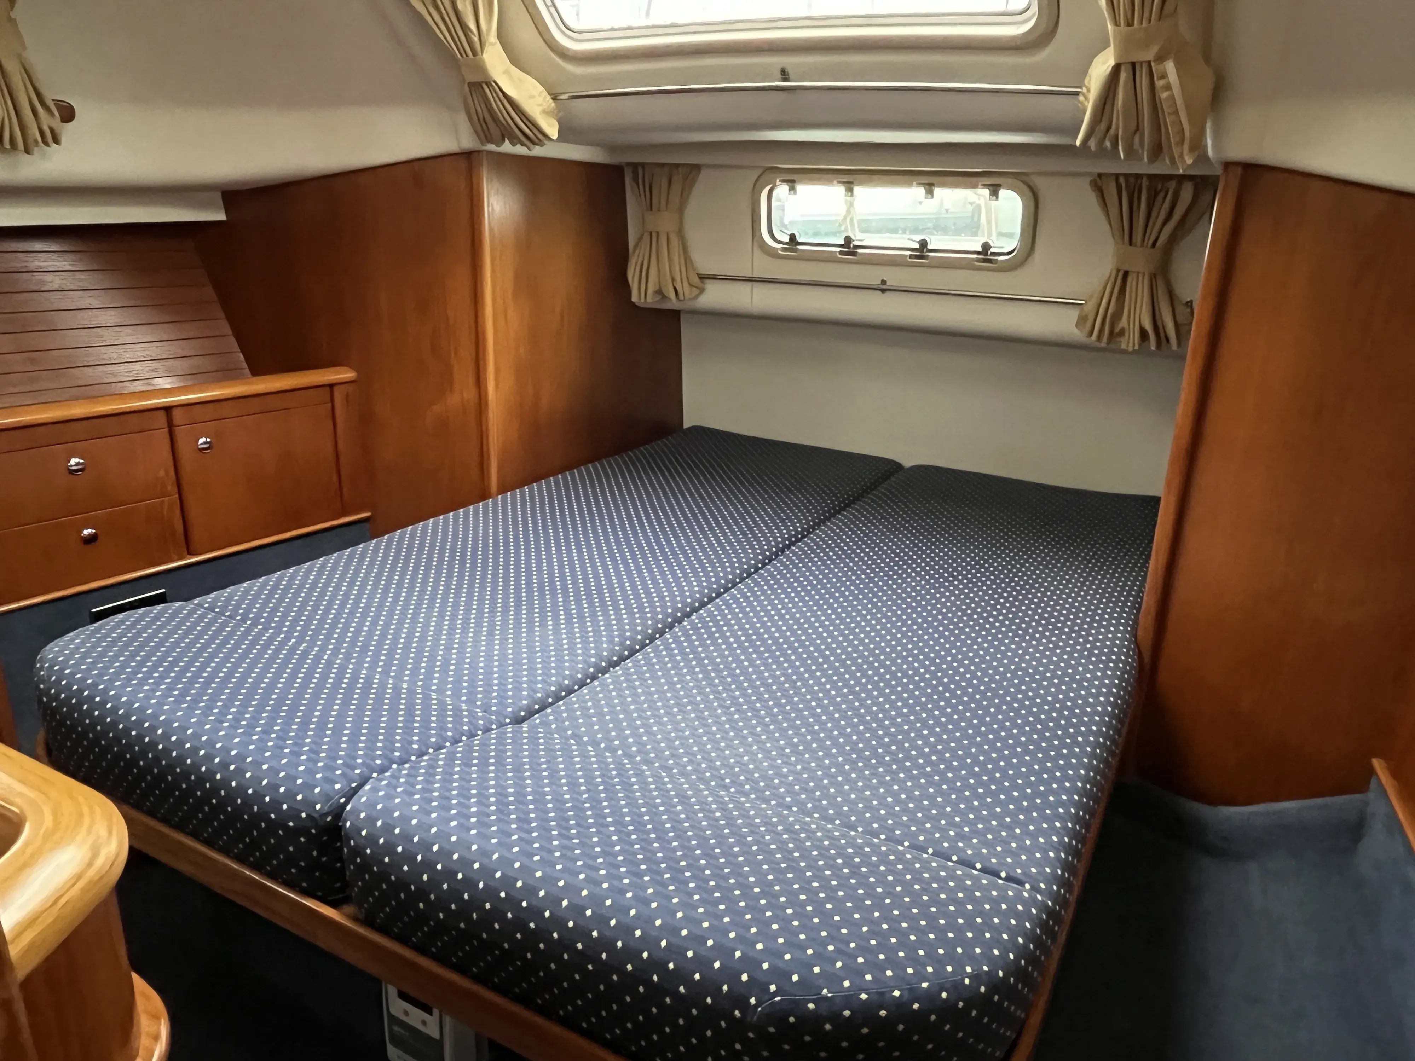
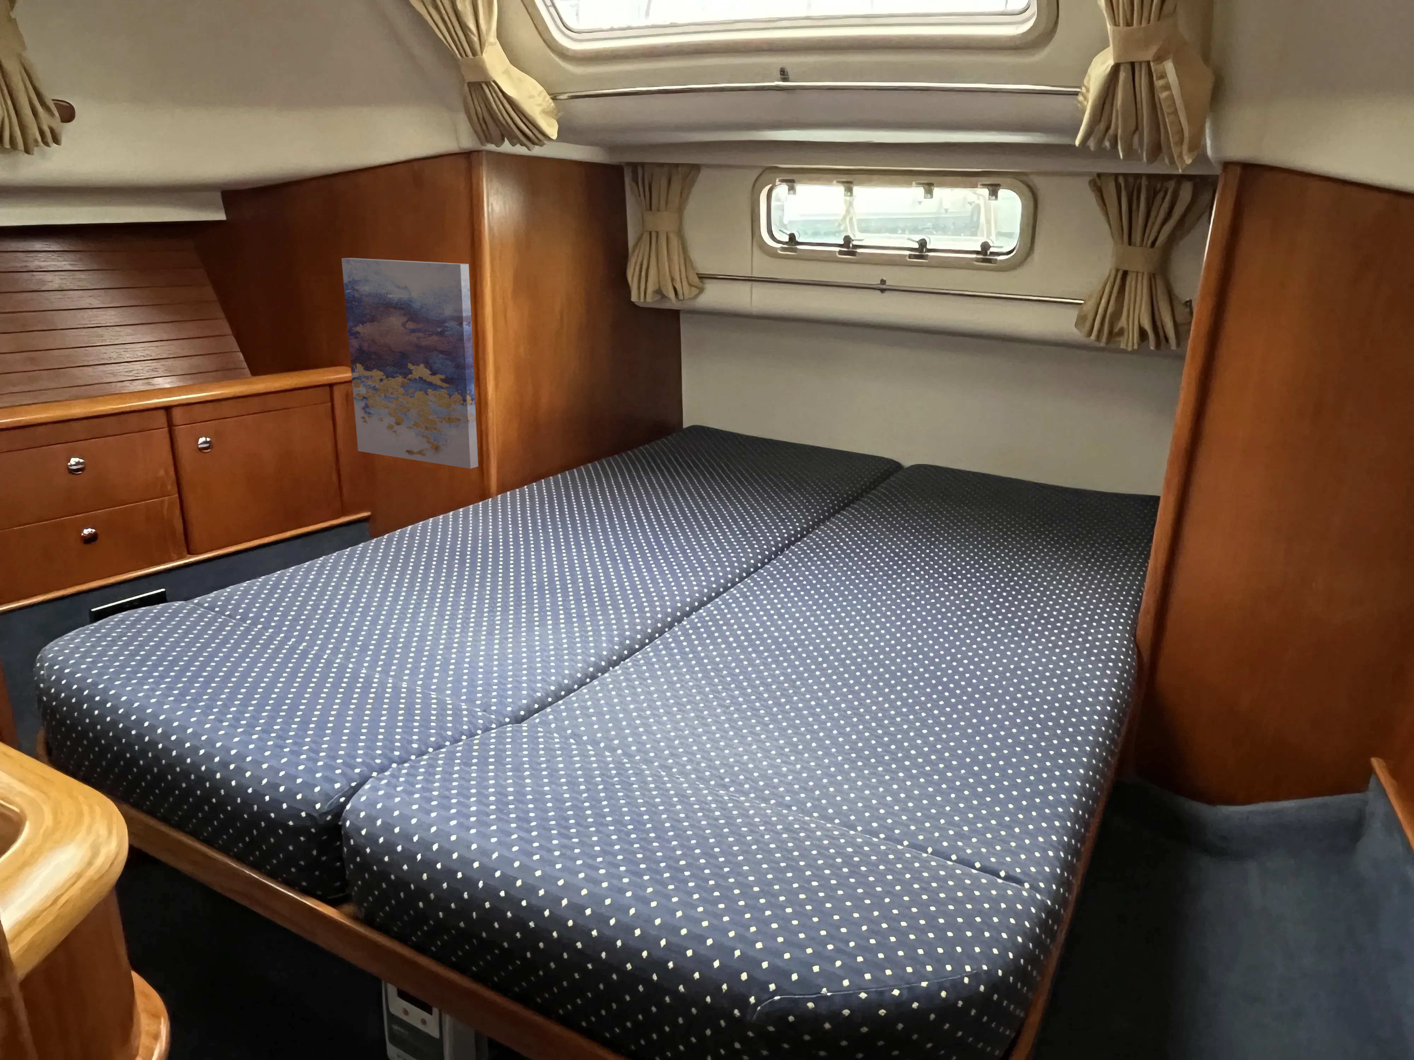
+ wall art [341,257,479,469]
